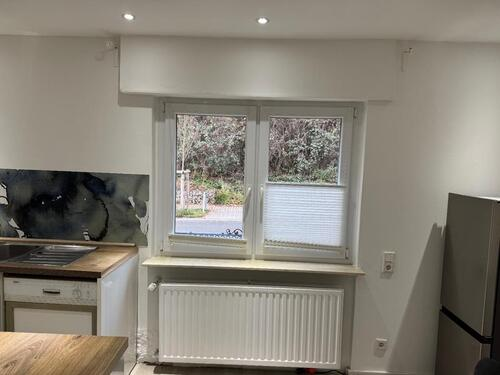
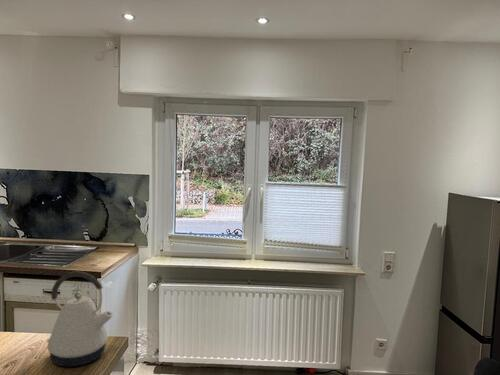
+ kettle [46,270,114,367]
